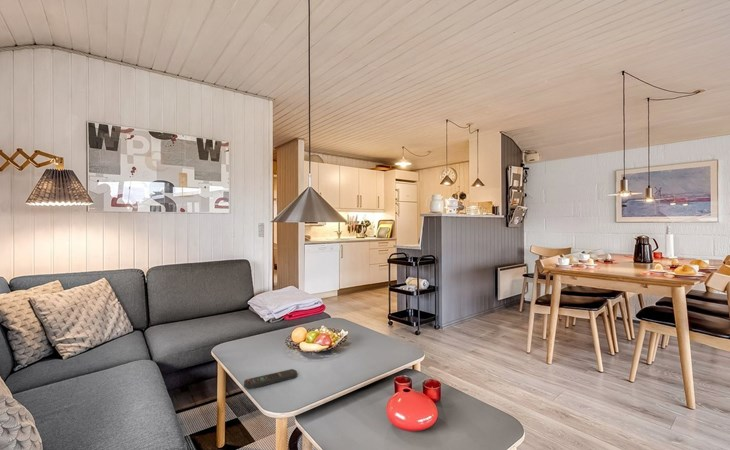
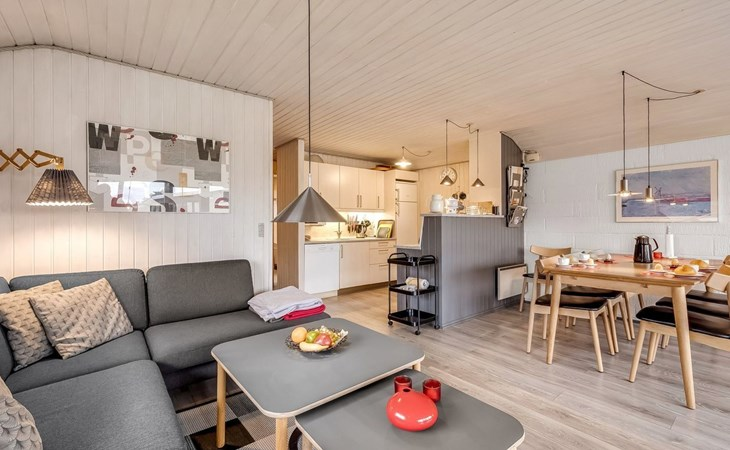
- remote control [243,368,298,390]
